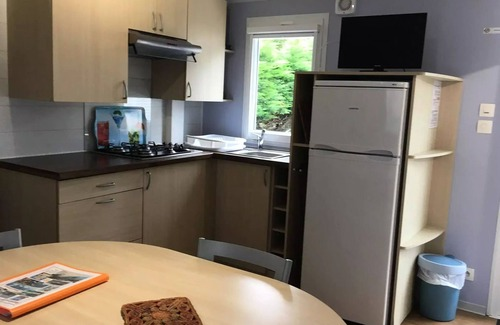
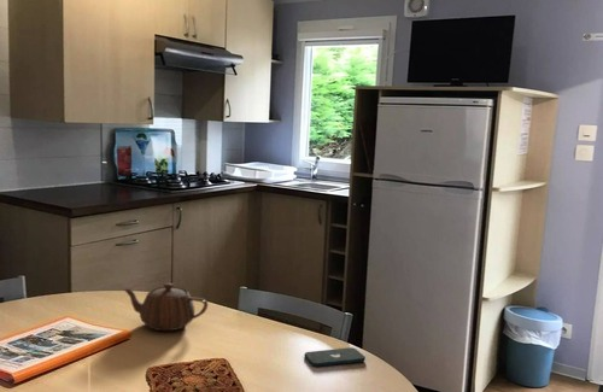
+ smartphone [304,346,367,368]
+ teapot [122,282,209,332]
